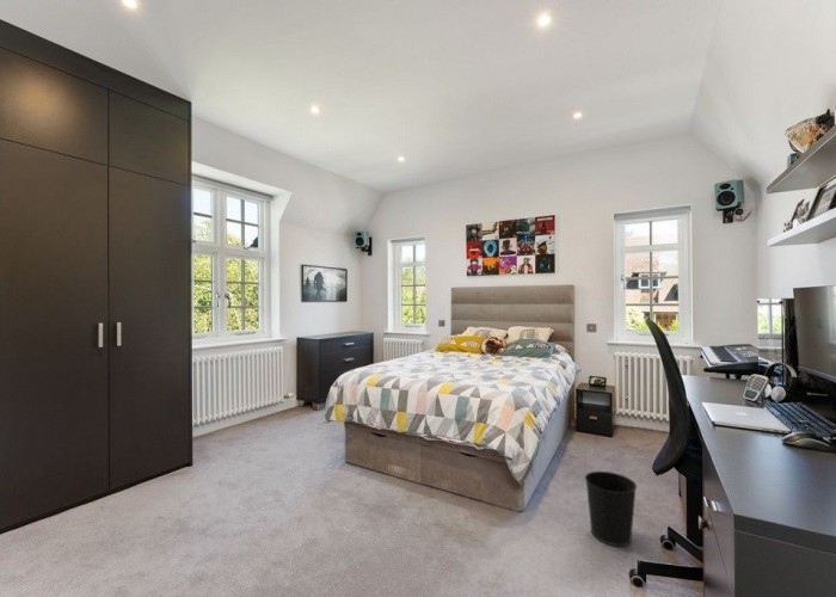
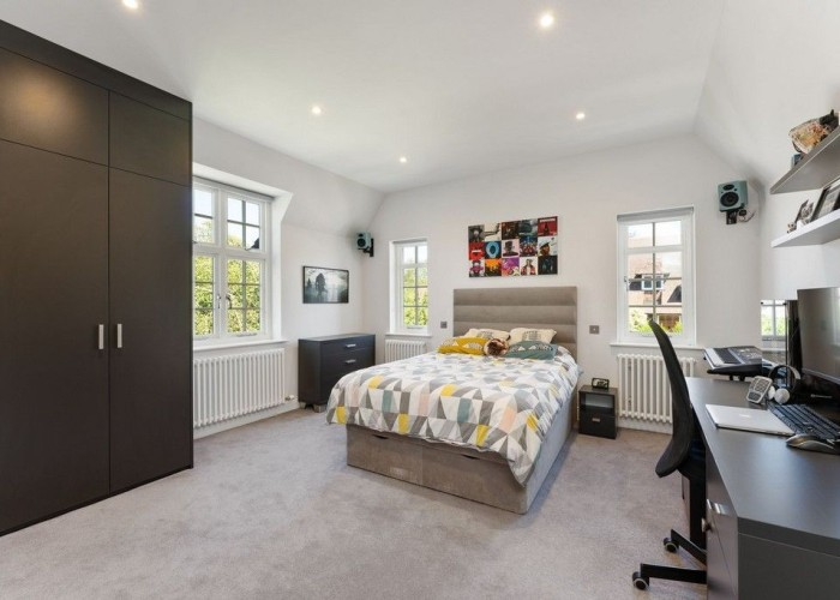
- wastebasket [584,470,638,547]
